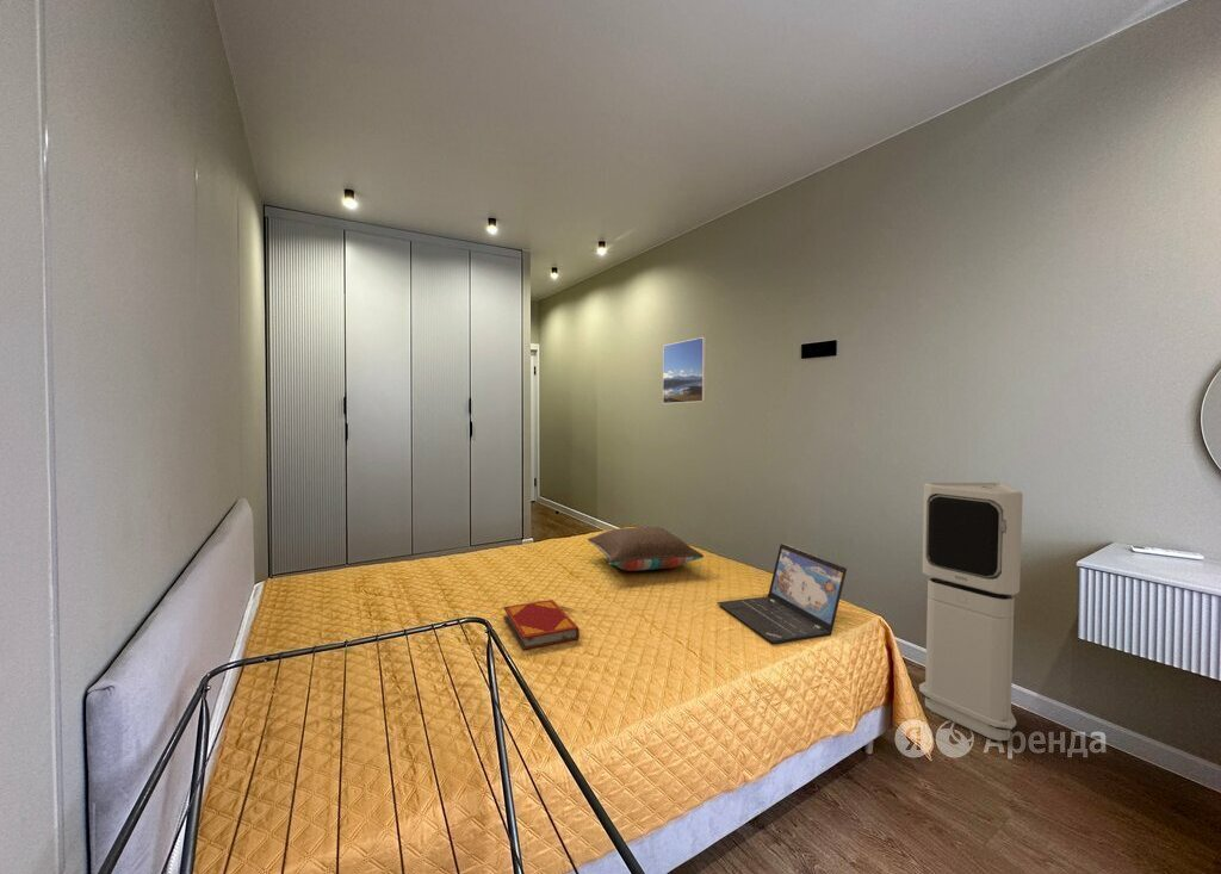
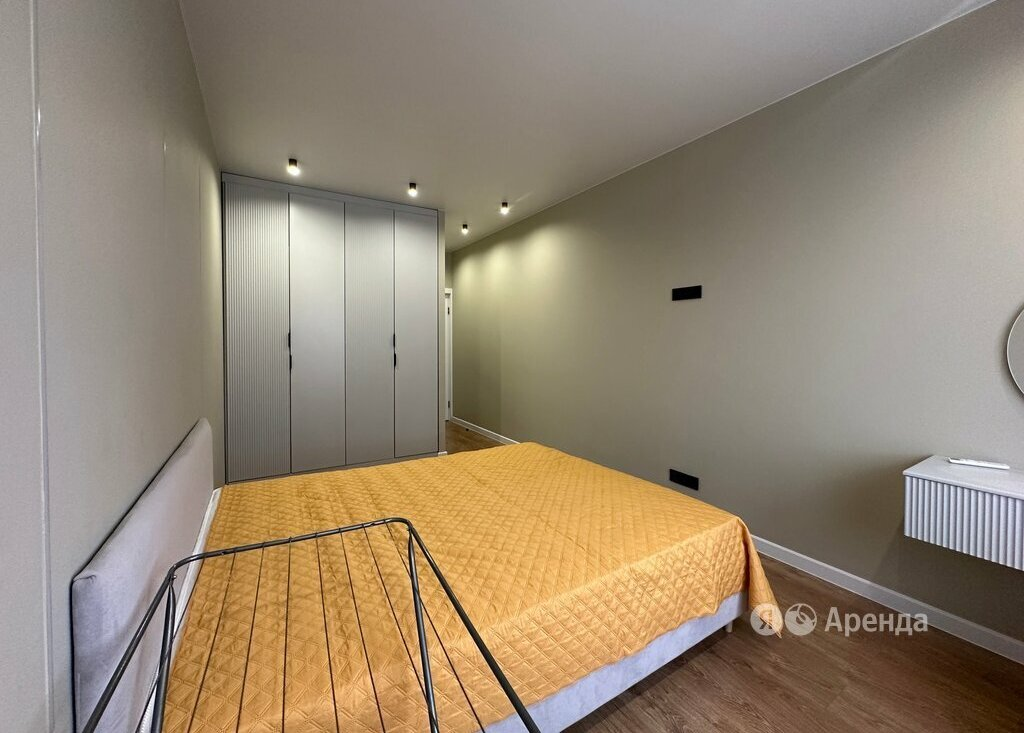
- pillow [587,526,705,572]
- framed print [662,336,707,404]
- hardback book [502,599,581,651]
- air purifier [918,482,1024,742]
- laptop [715,543,848,645]
